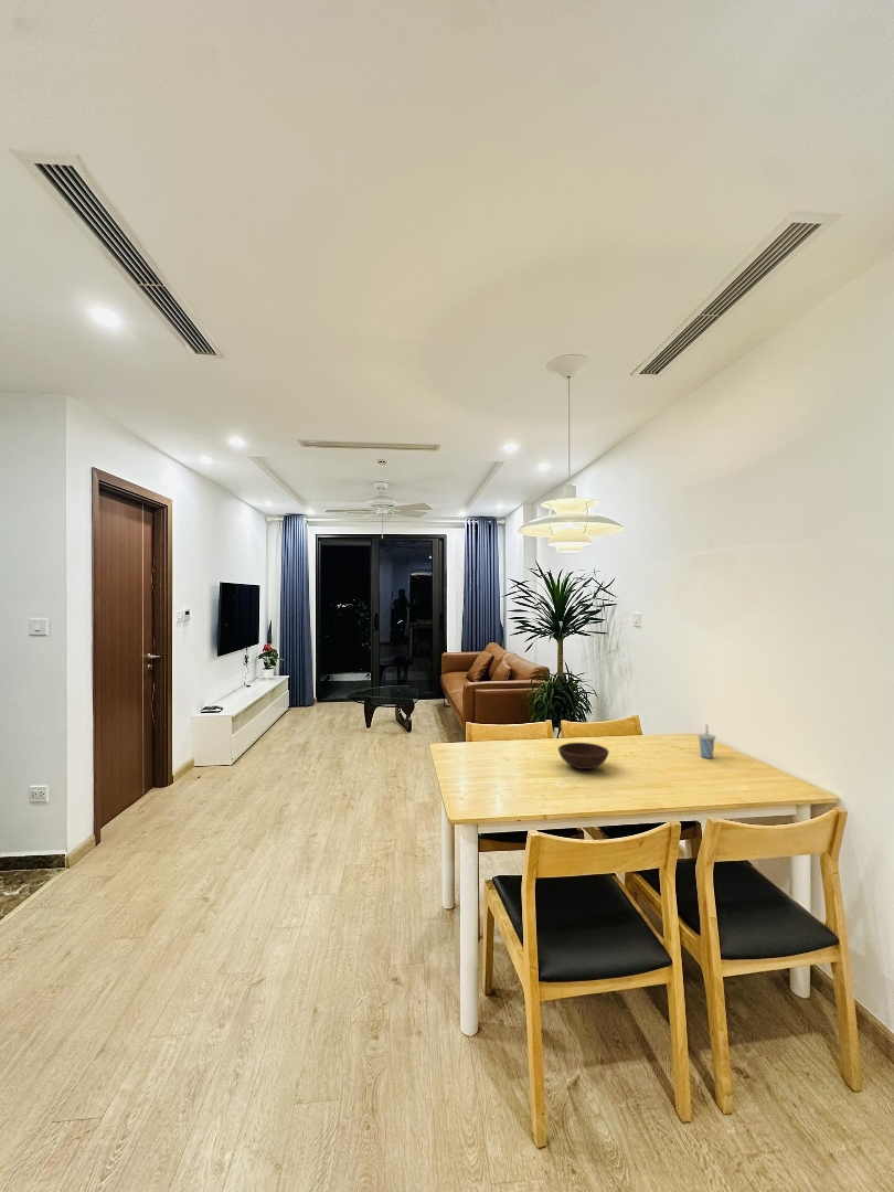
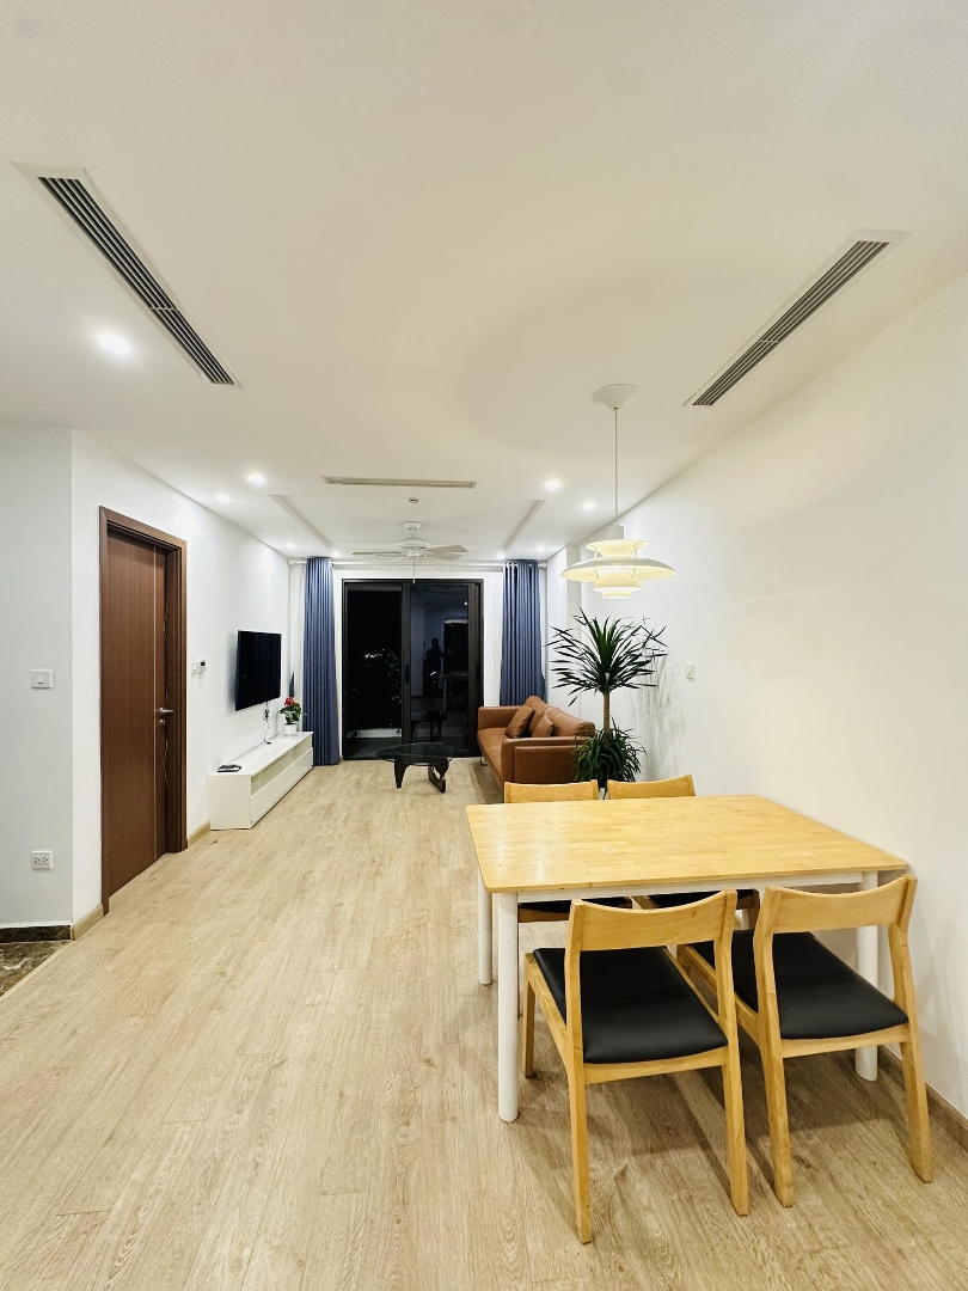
- bowl [557,742,610,770]
- cup [696,723,716,759]
